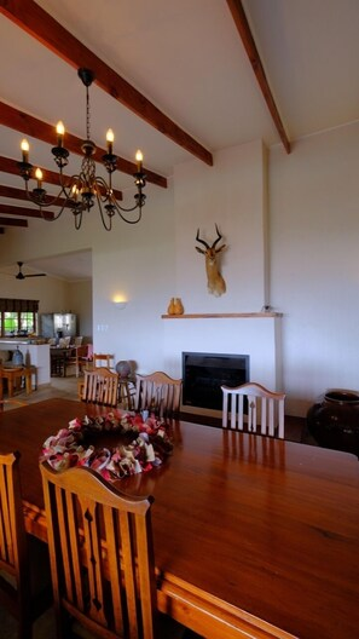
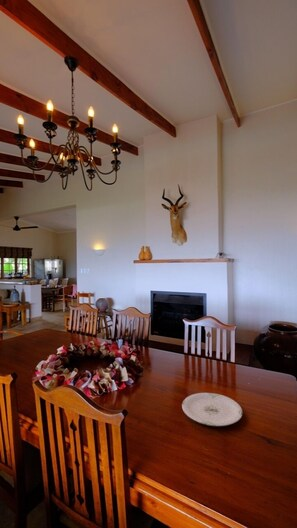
+ plate [181,392,243,427]
